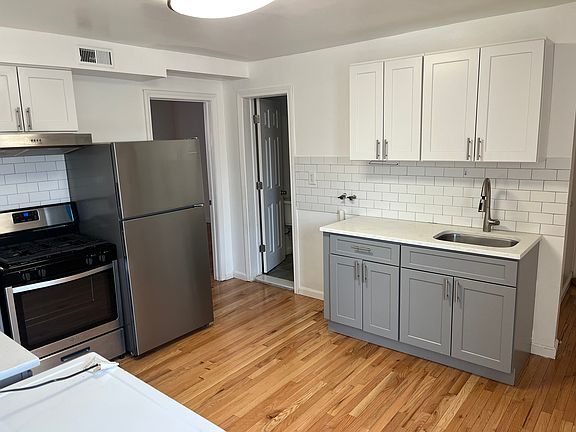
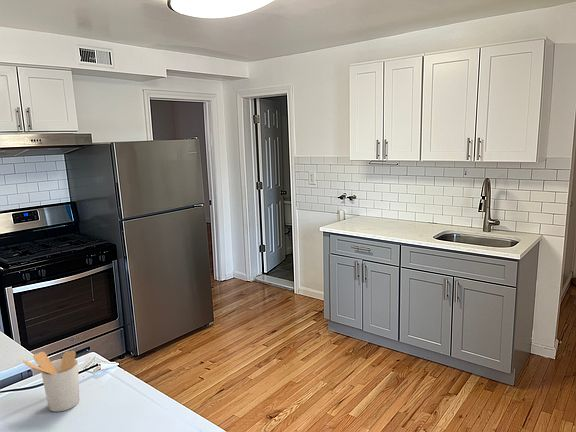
+ utensil holder [22,350,80,413]
